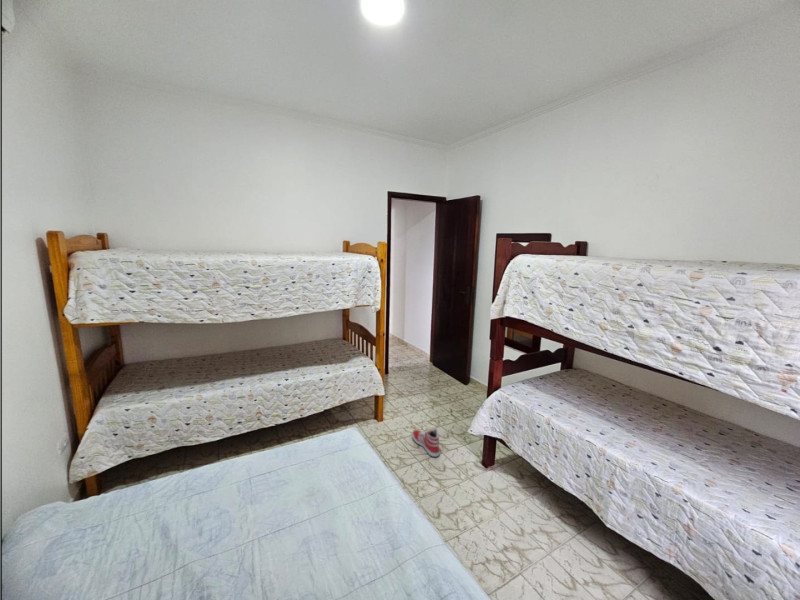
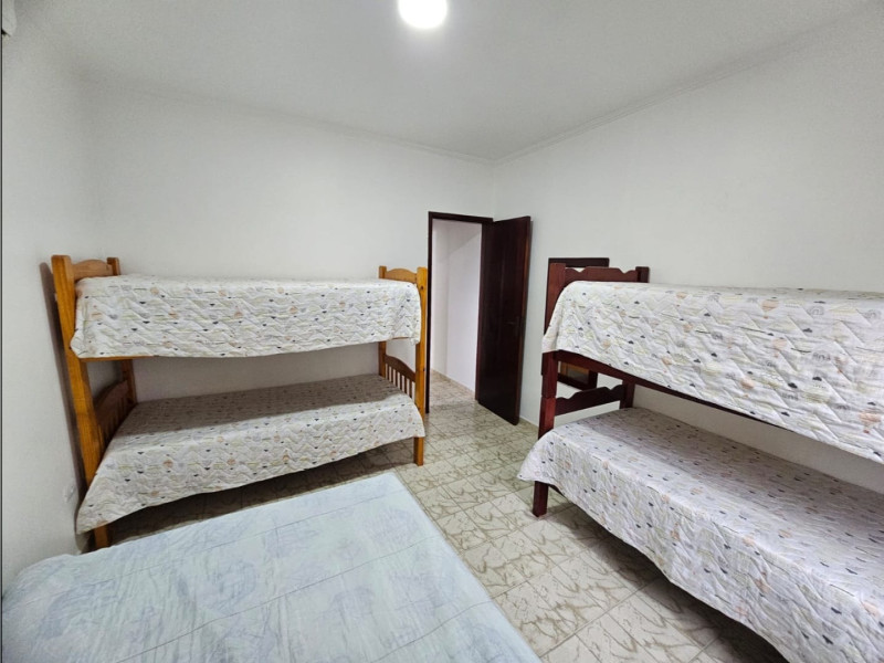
- sneaker [411,427,440,458]
